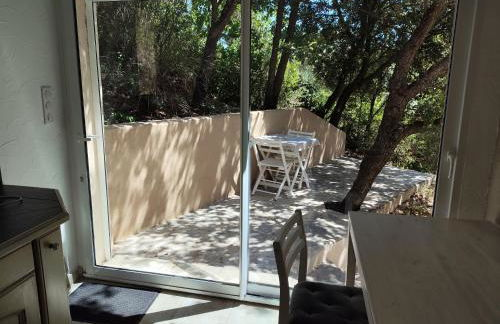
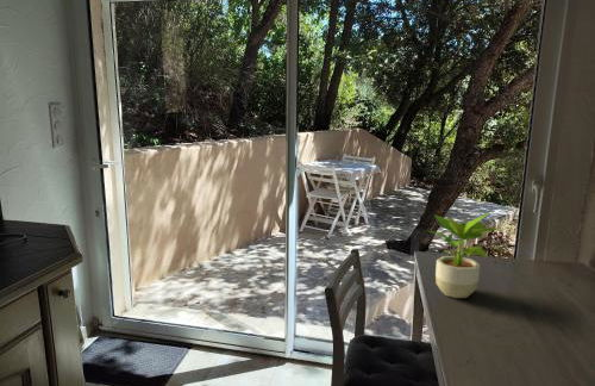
+ potted plant [425,211,502,299]
